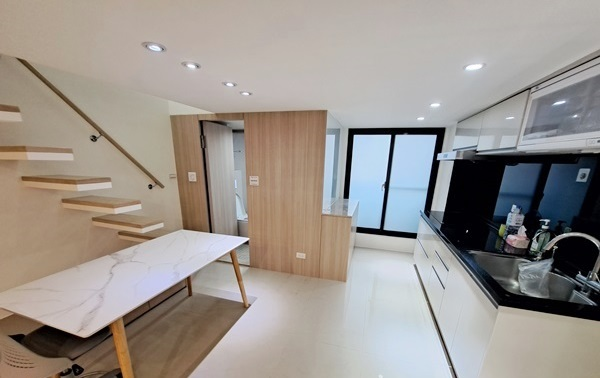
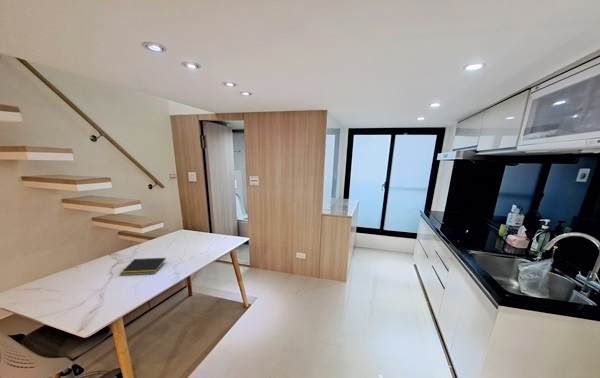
+ notepad [119,257,167,276]
